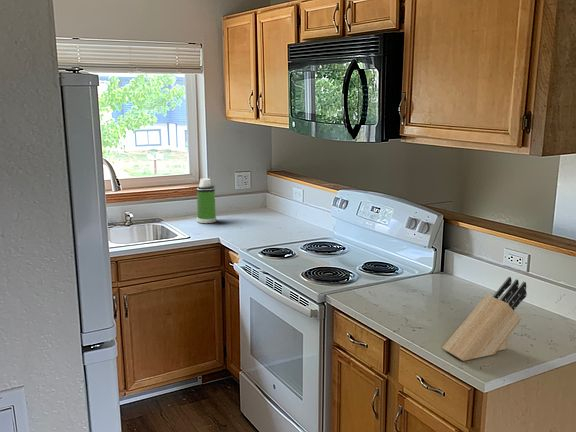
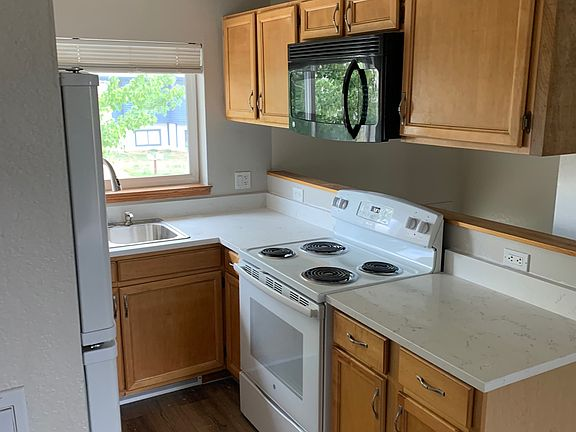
- knife block [441,276,528,362]
- water bottle [196,178,217,224]
